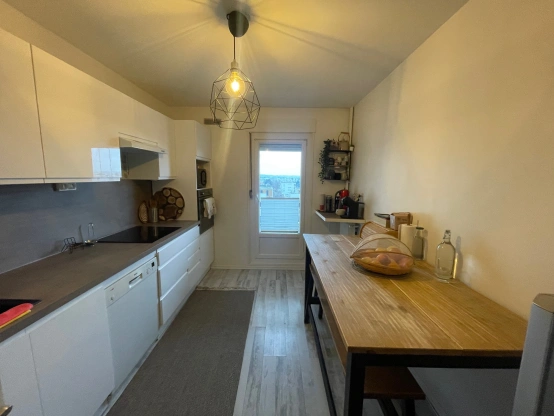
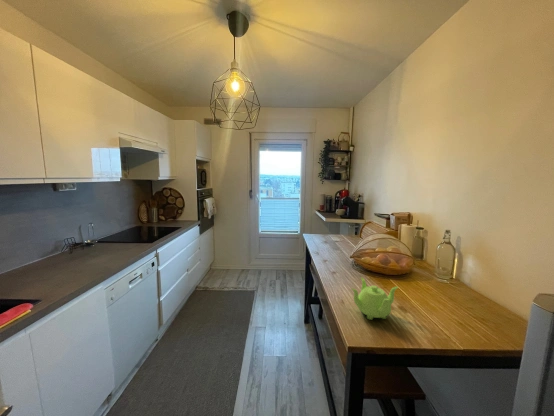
+ teapot [350,276,399,321]
